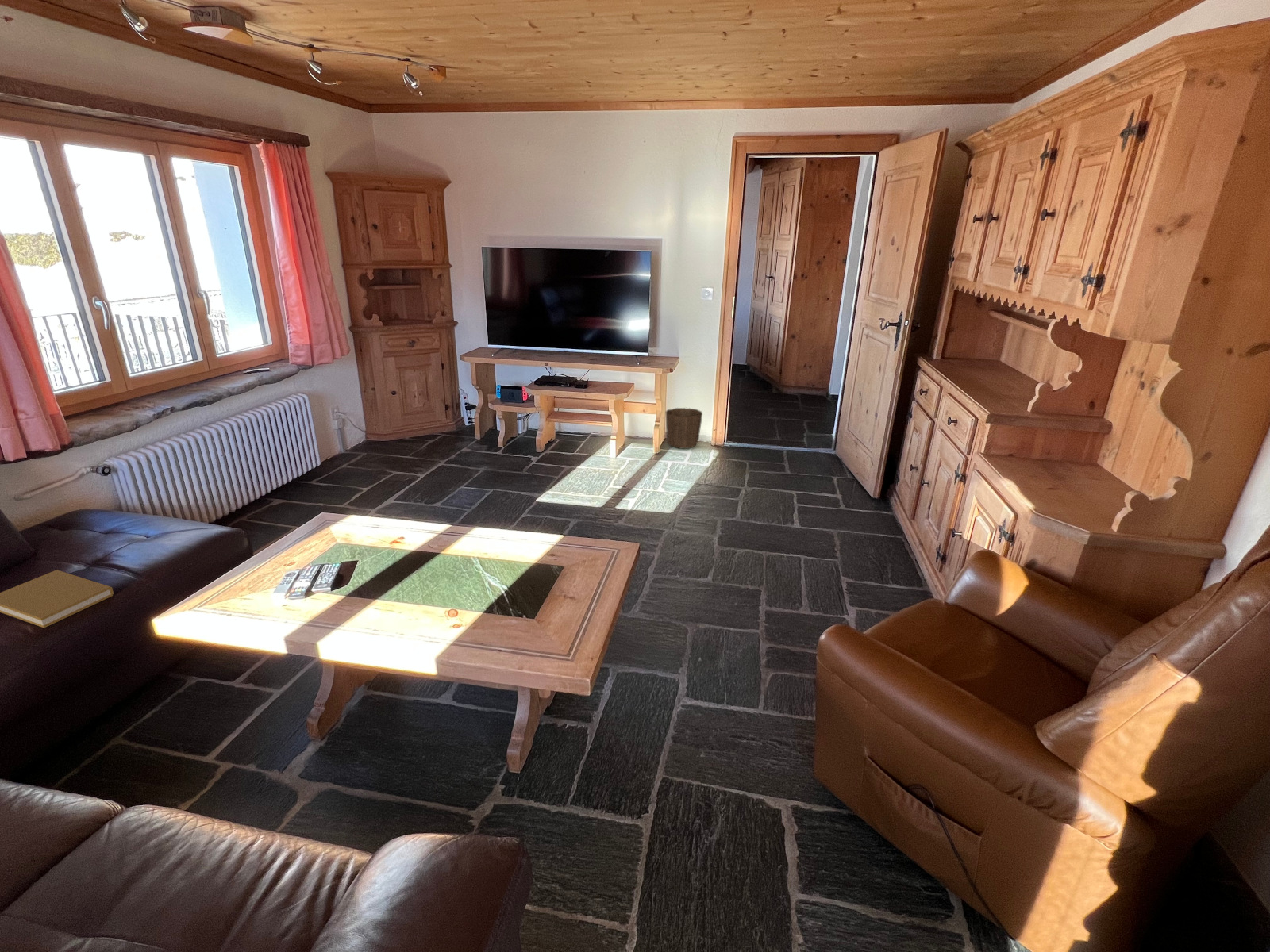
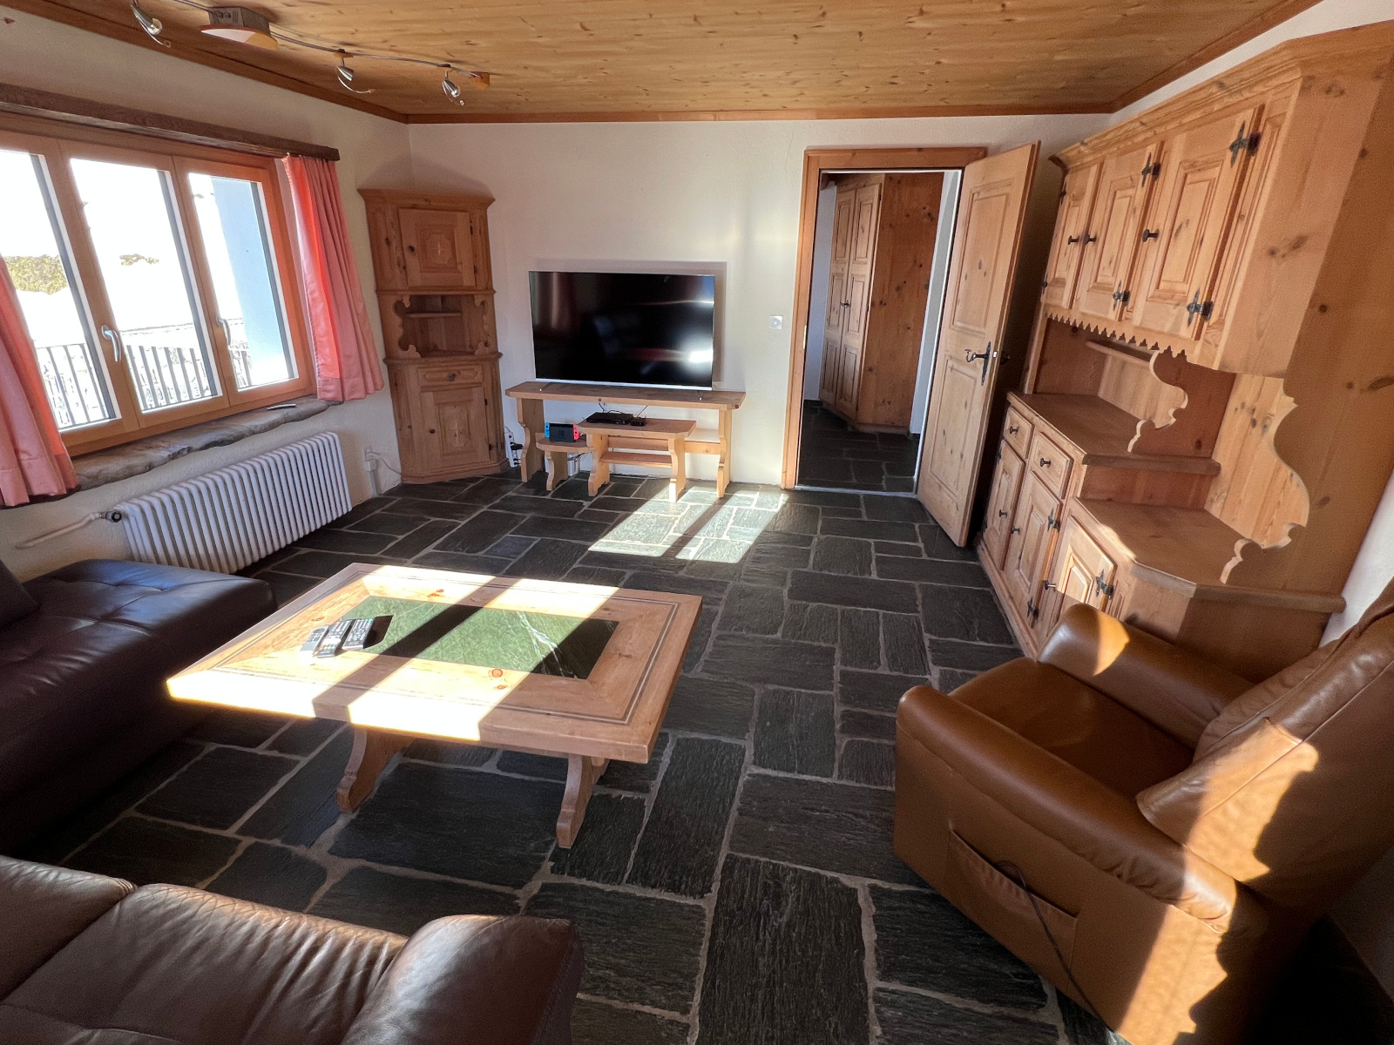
- waste basket [665,407,703,450]
- book [0,569,114,628]
